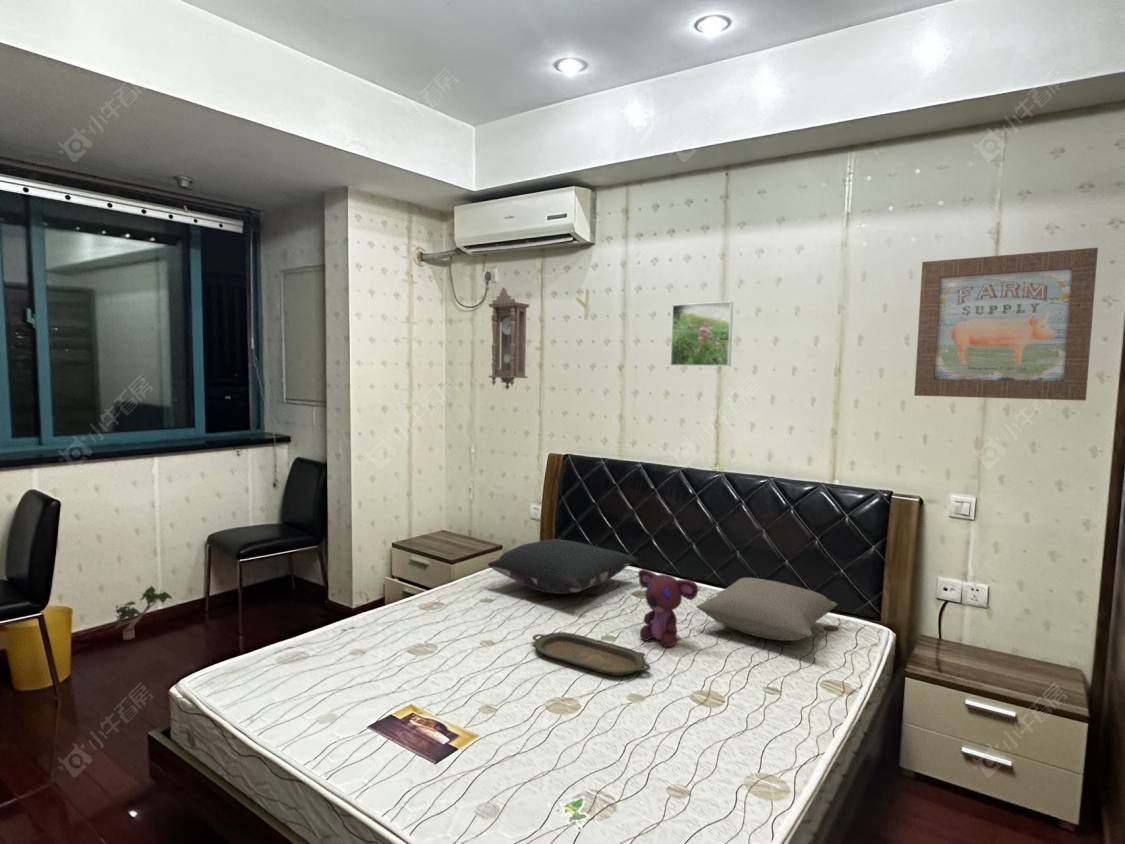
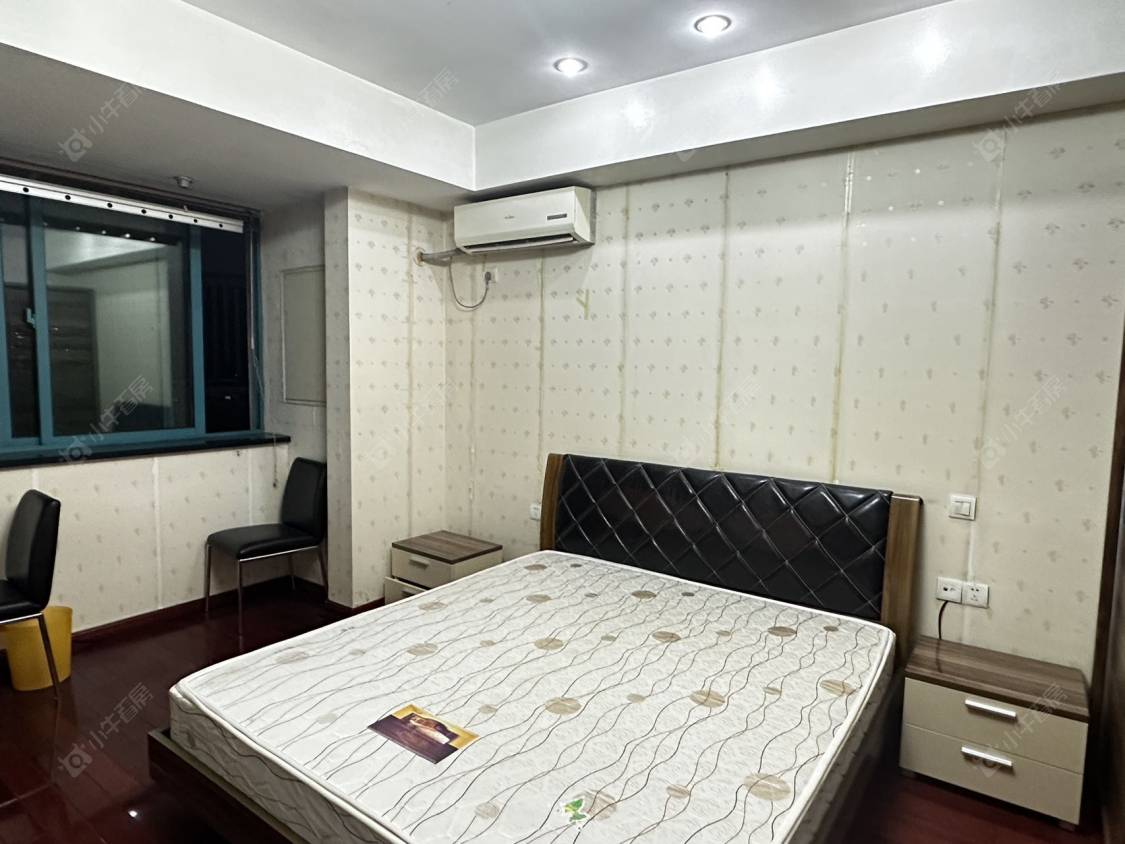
- pillow [695,577,838,642]
- wall art [913,247,1099,402]
- pendulum clock [487,286,531,391]
- teddy bear [637,568,700,648]
- potted plant [113,584,174,641]
- serving tray [531,631,652,677]
- pillow [487,538,639,595]
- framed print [669,300,734,367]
